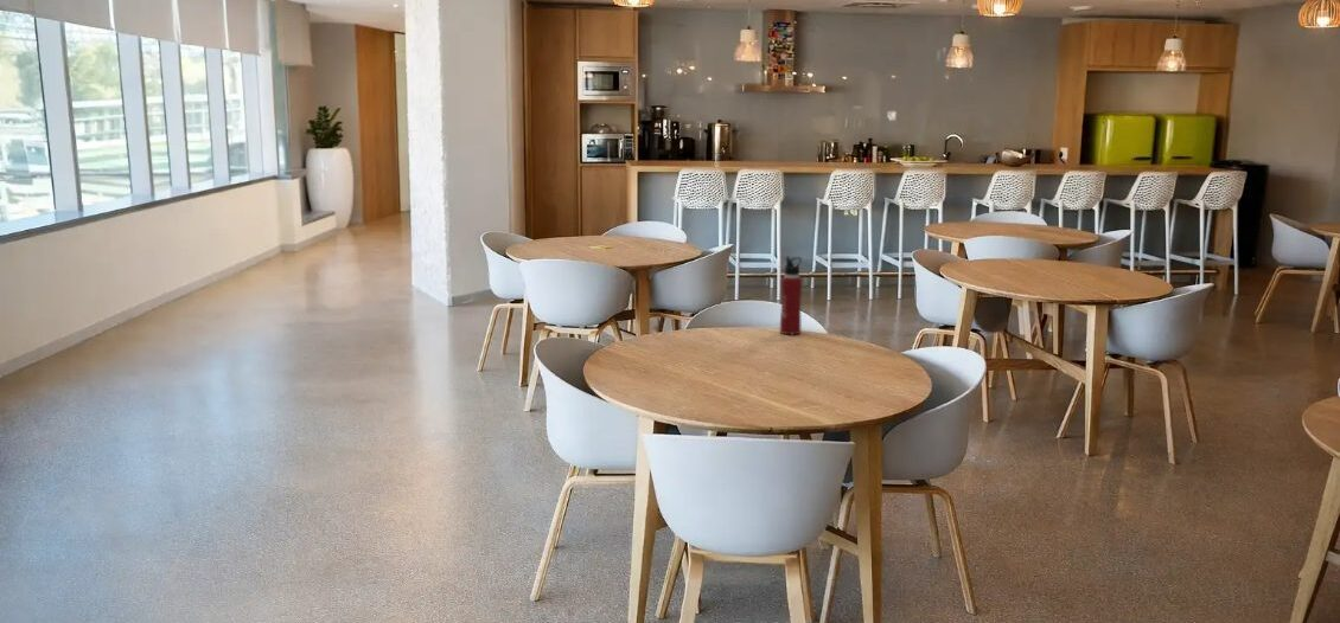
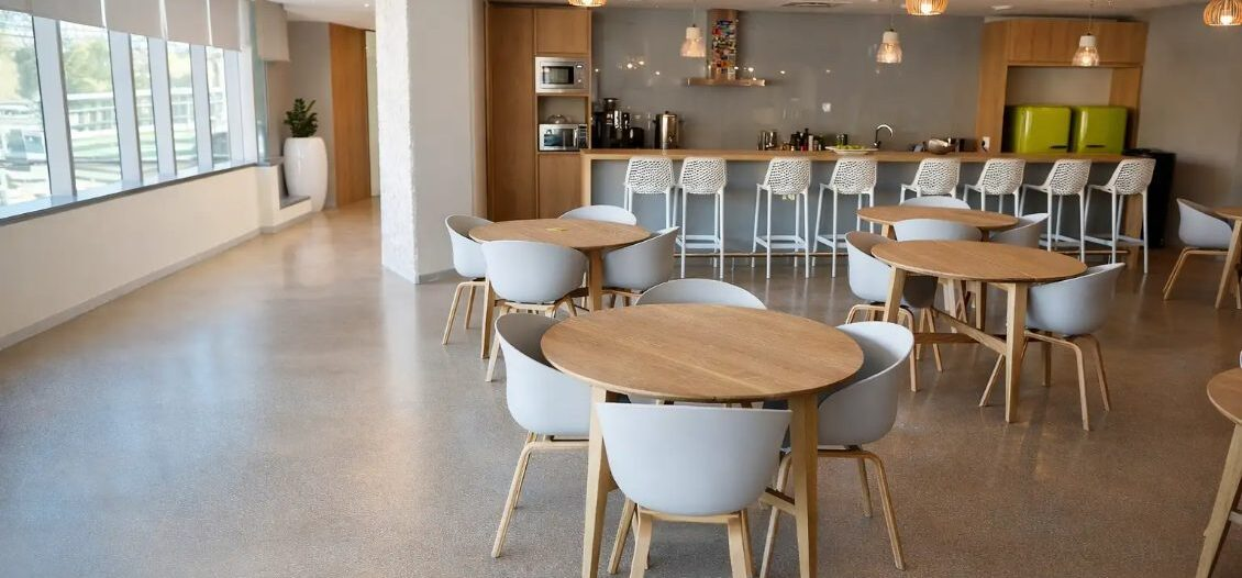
- water bottle [779,256,803,335]
